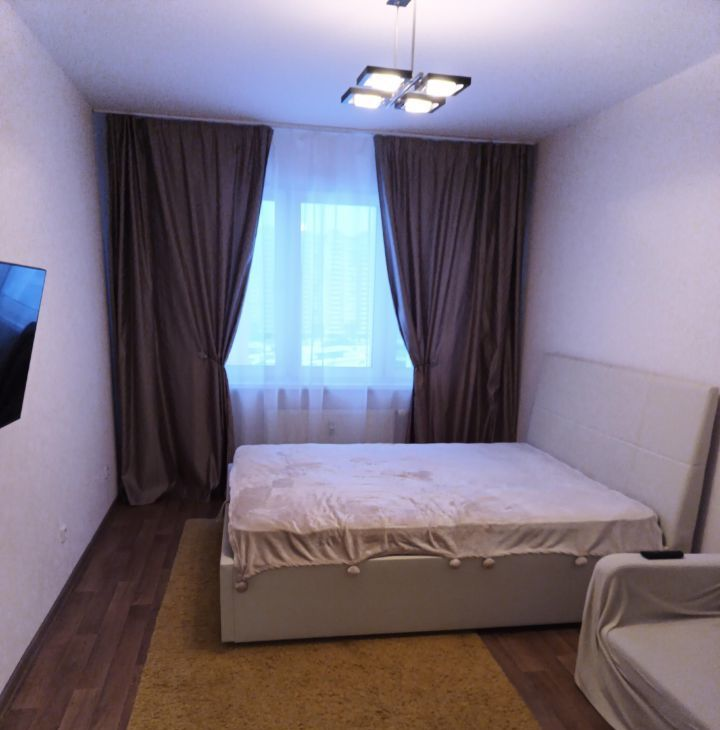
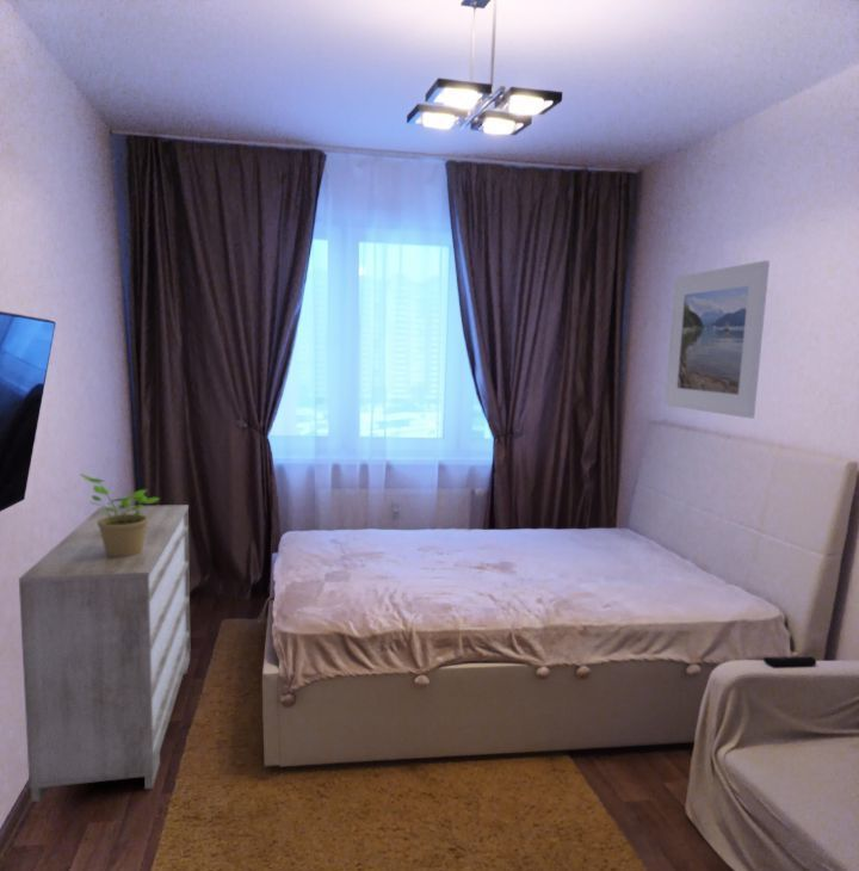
+ dresser [18,504,191,803]
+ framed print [663,259,771,420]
+ potted plant [79,472,161,557]
